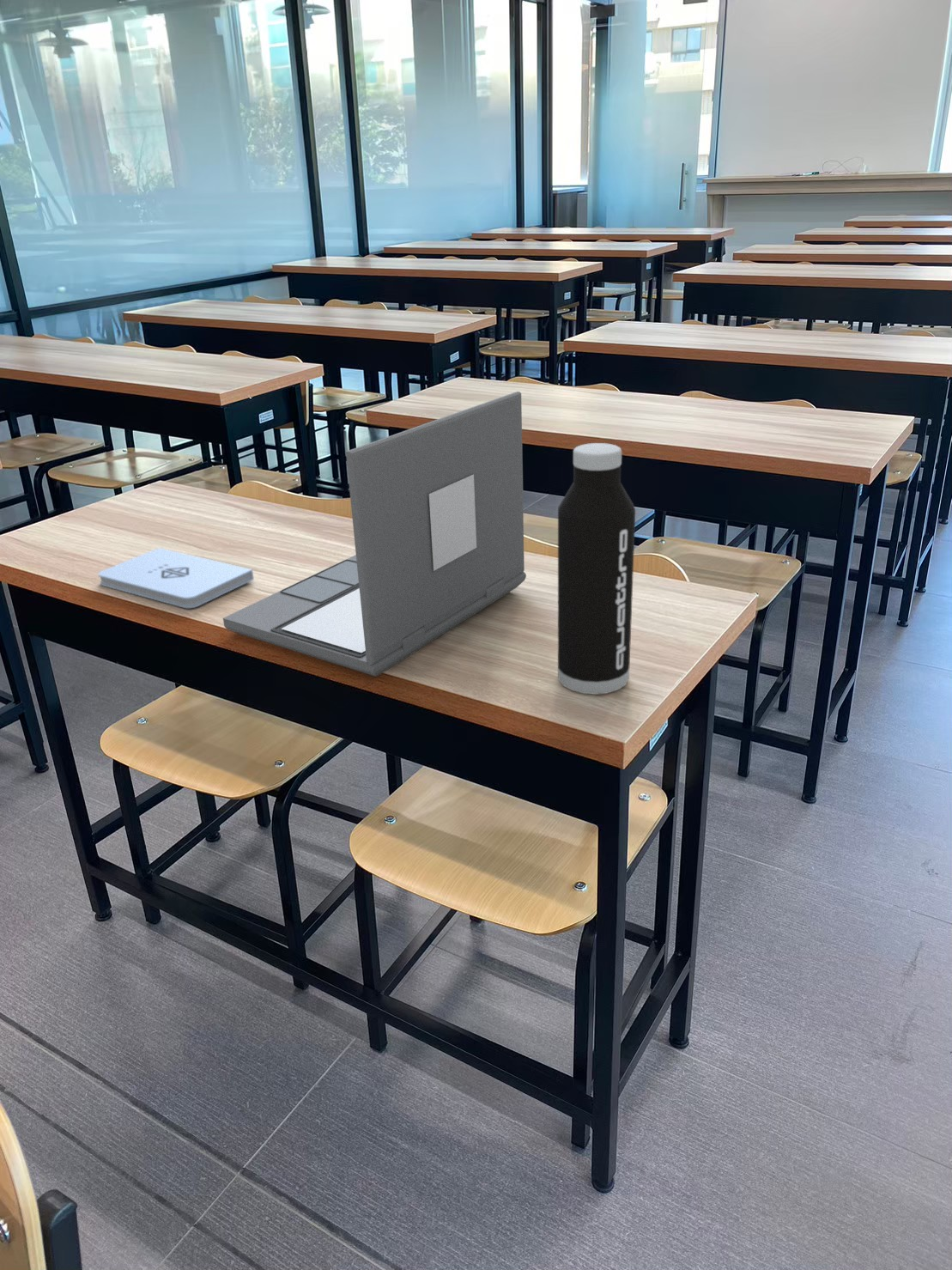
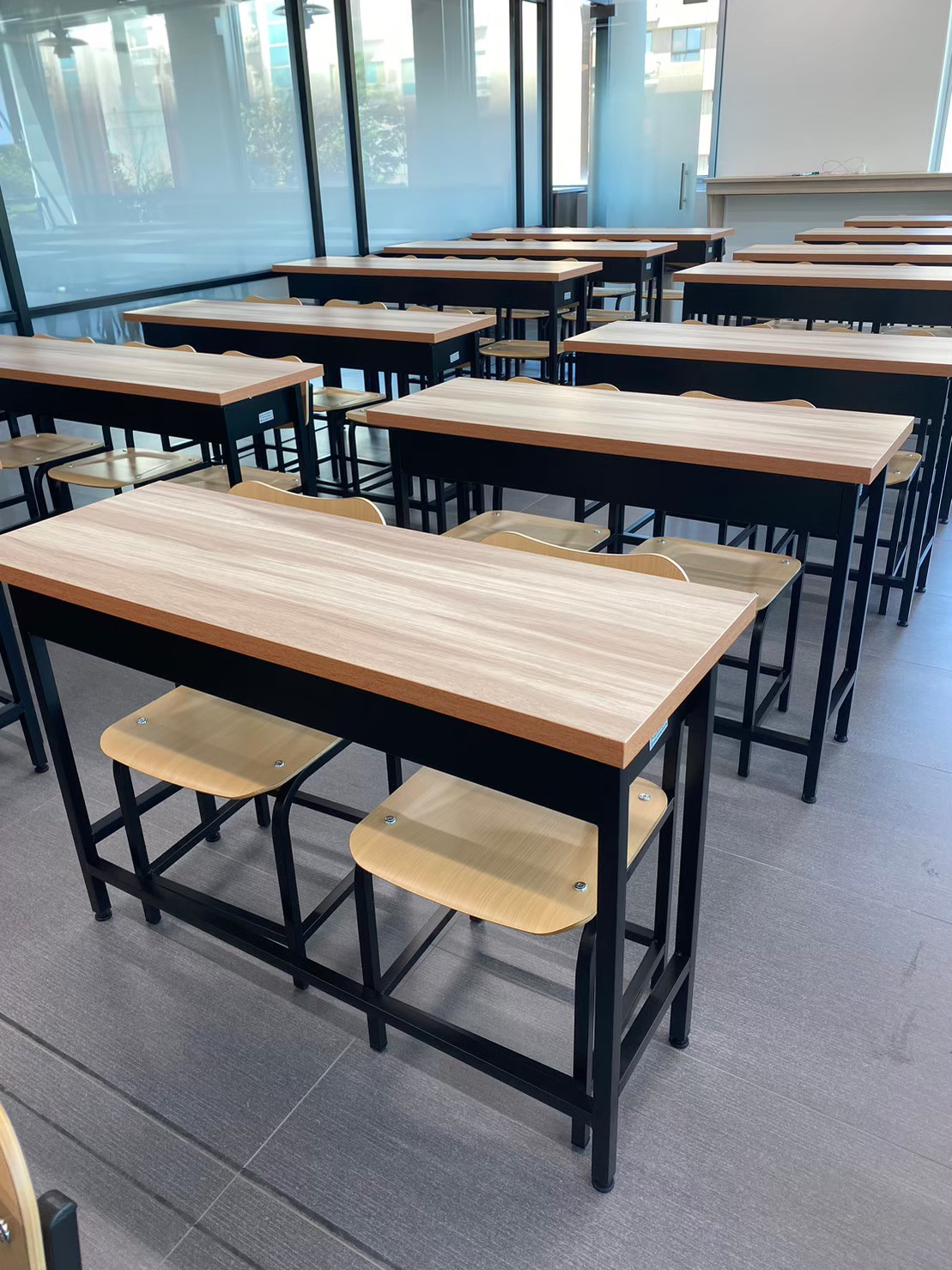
- water bottle [557,442,636,696]
- notepad [97,547,255,609]
- laptop [222,391,527,678]
